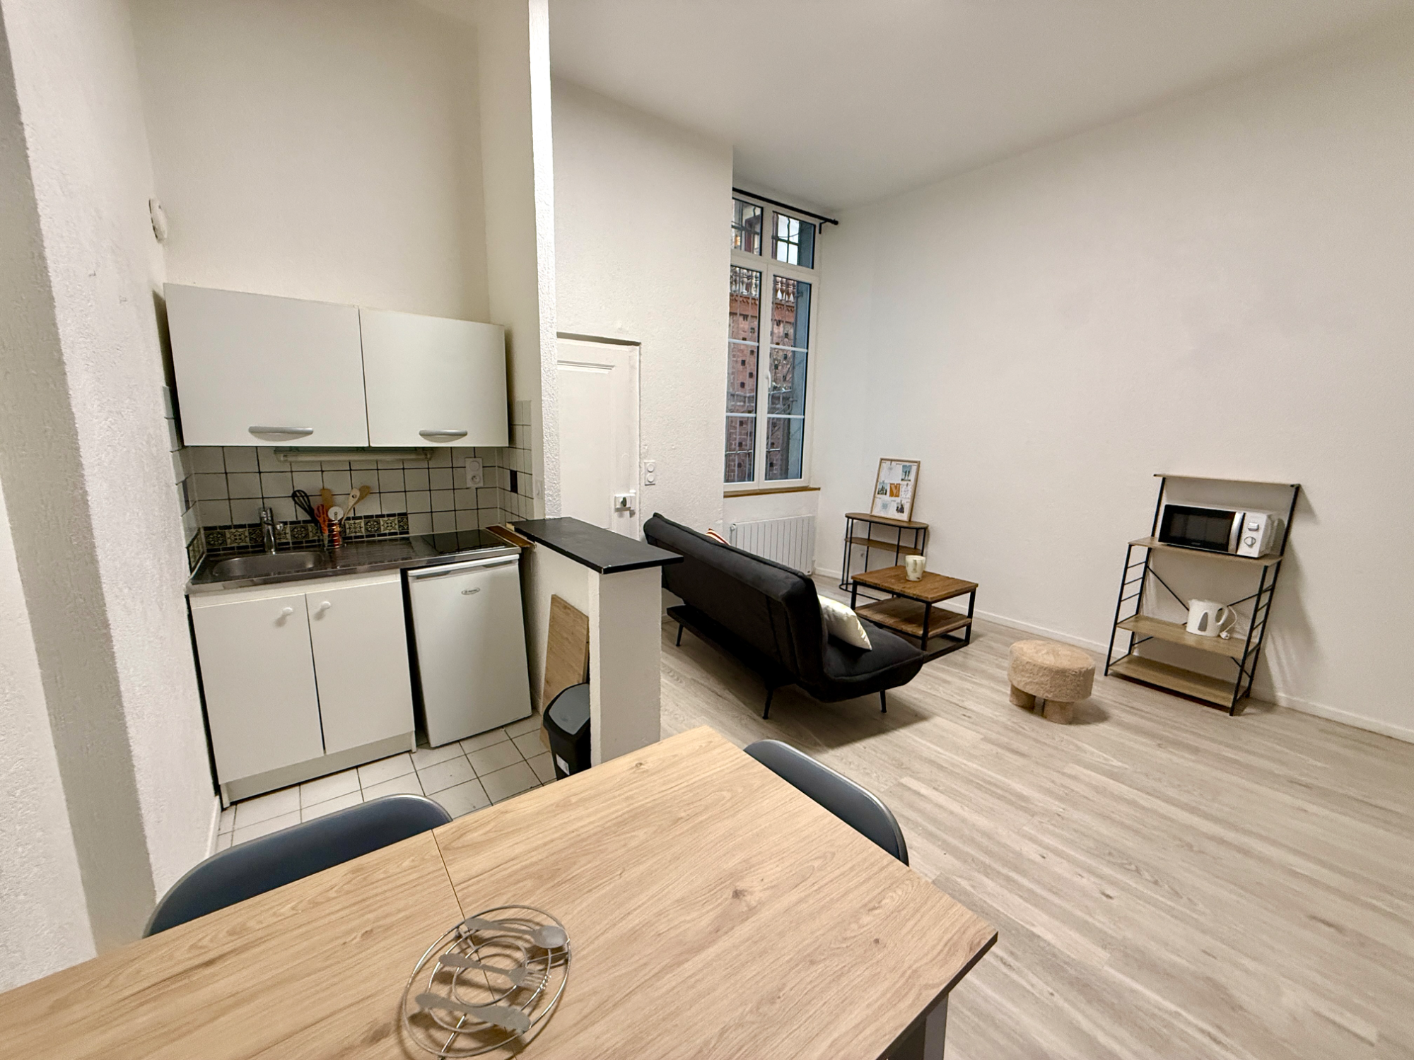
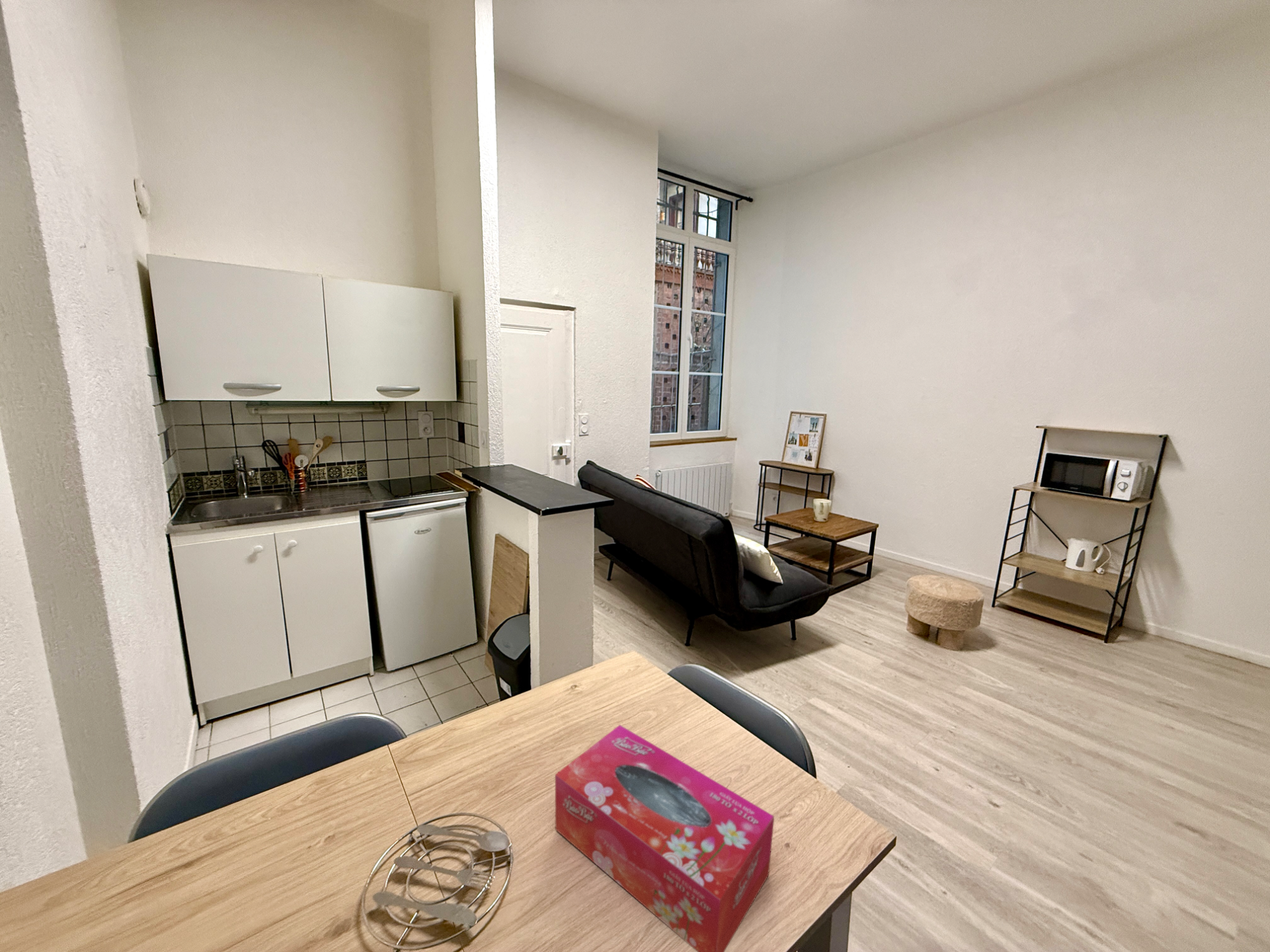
+ tissue box [554,724,775,952]
